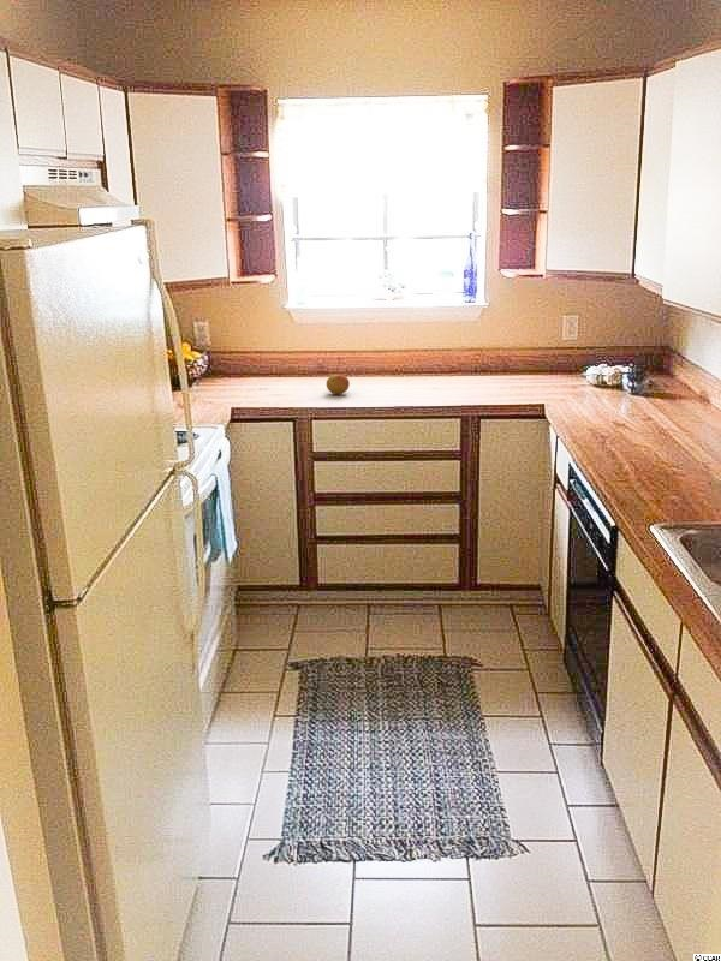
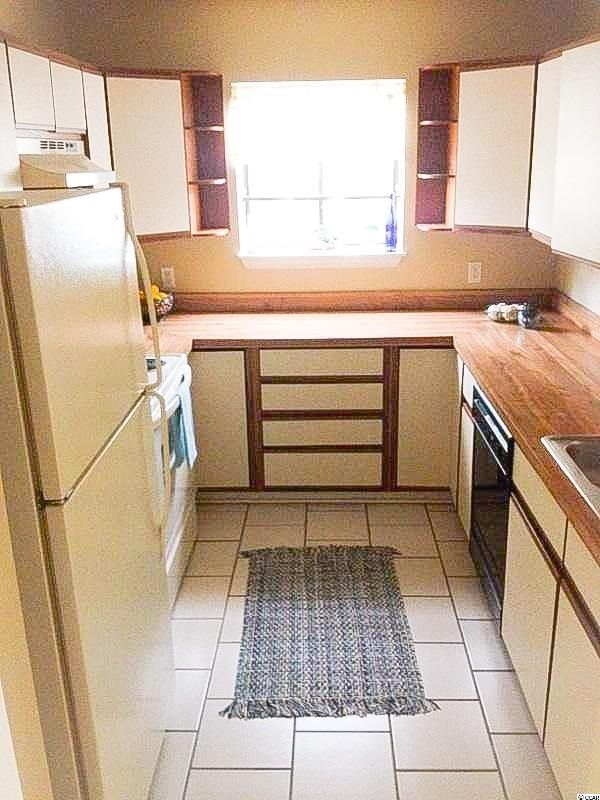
- fruit [326,374,351,395]
